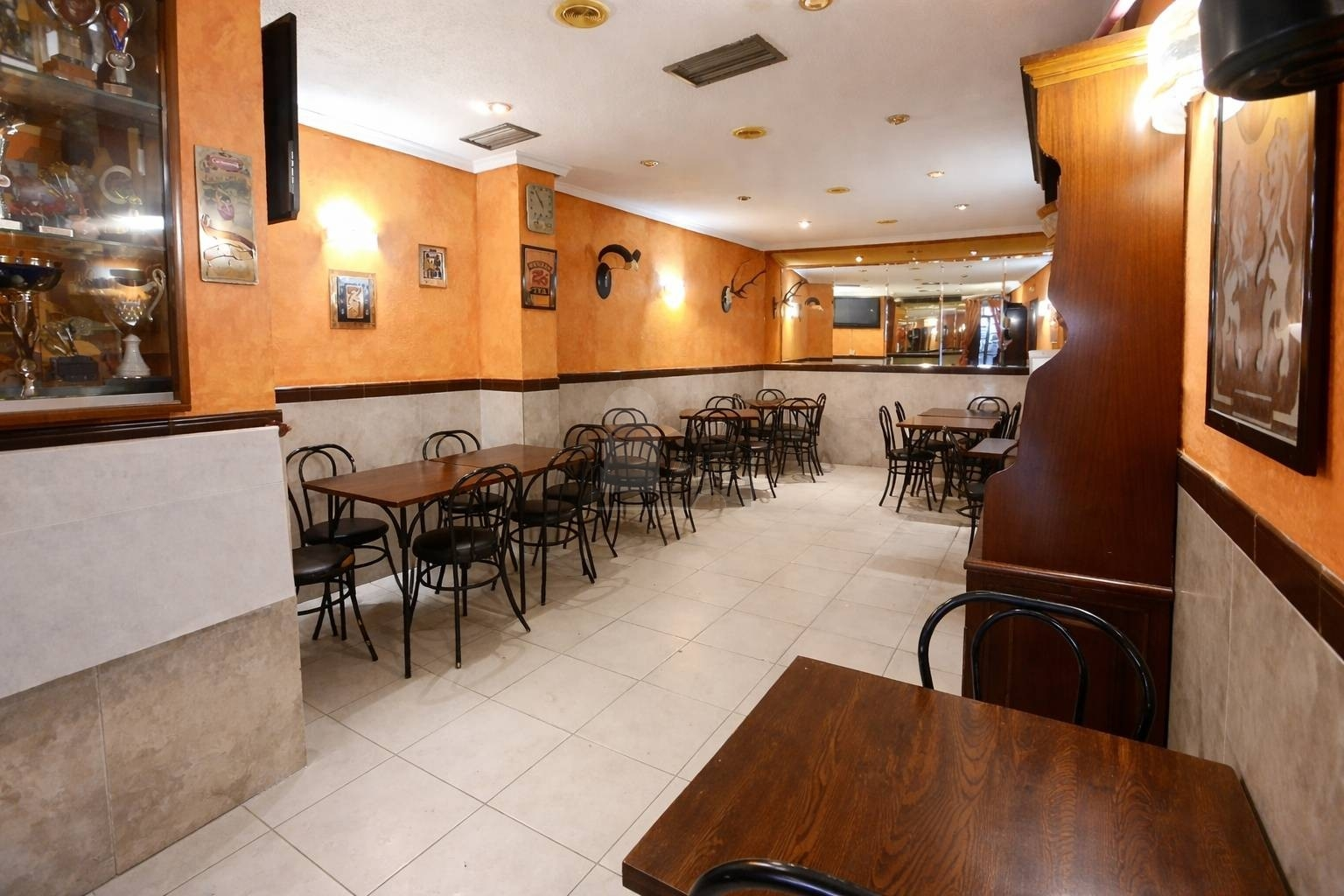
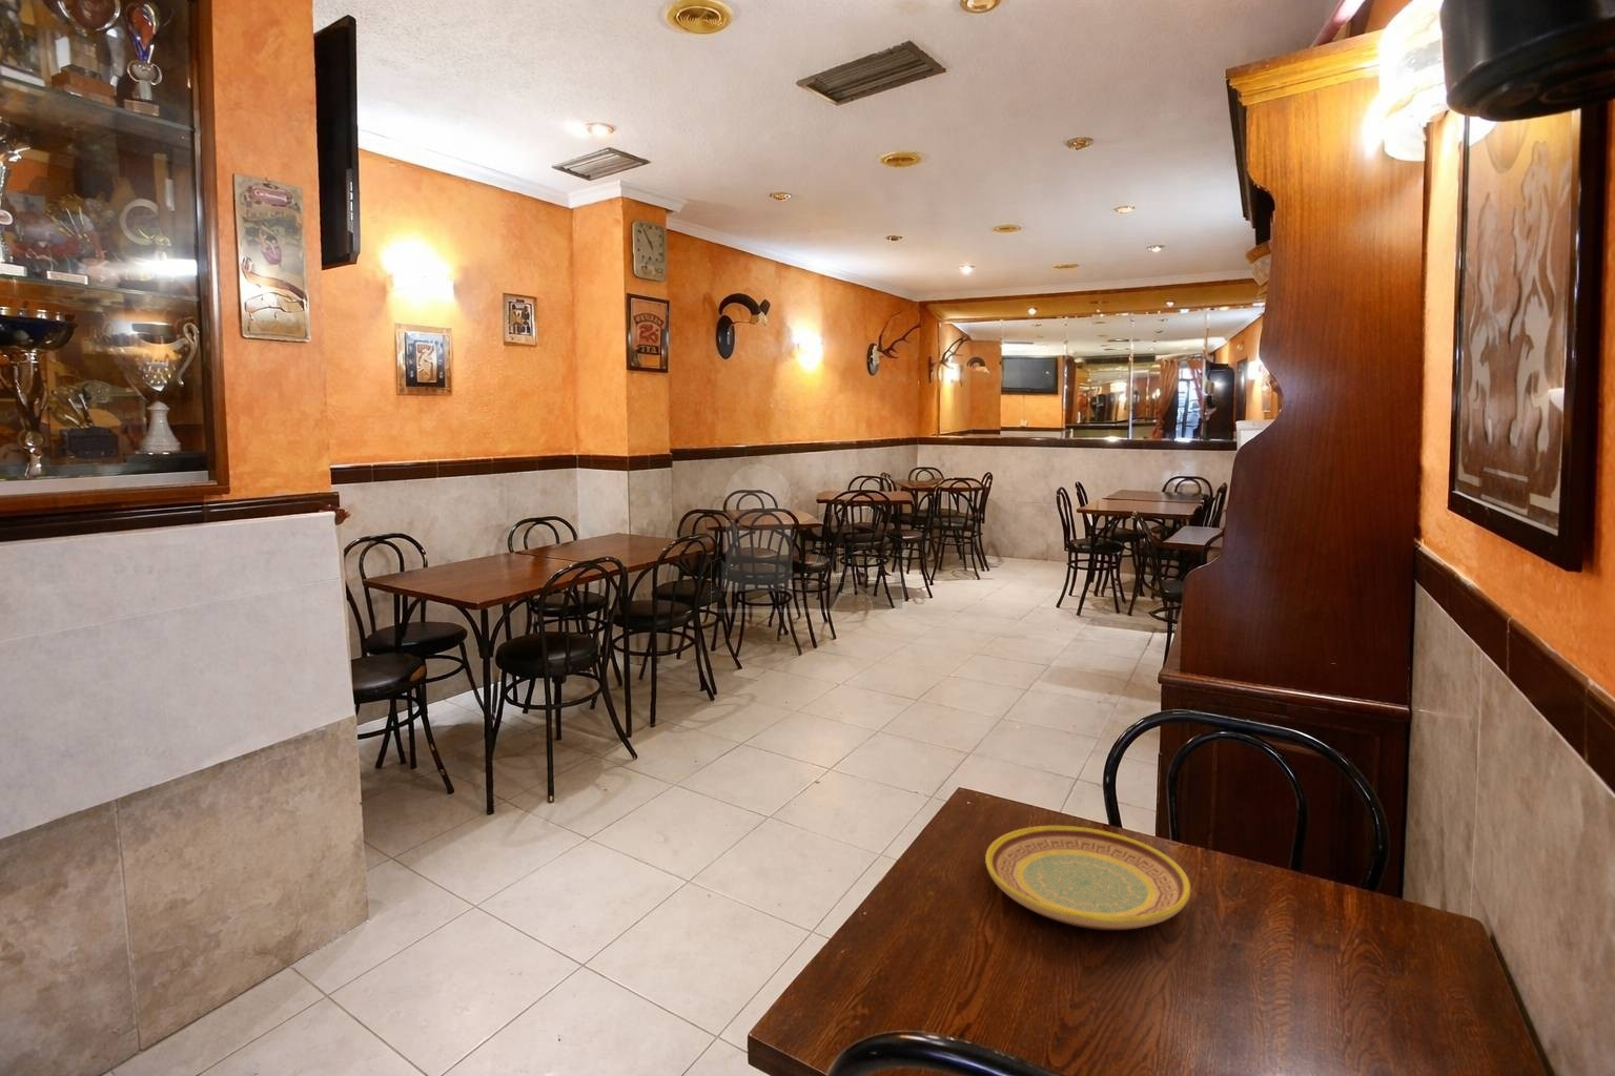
+ plate [984,825,1191,931]
